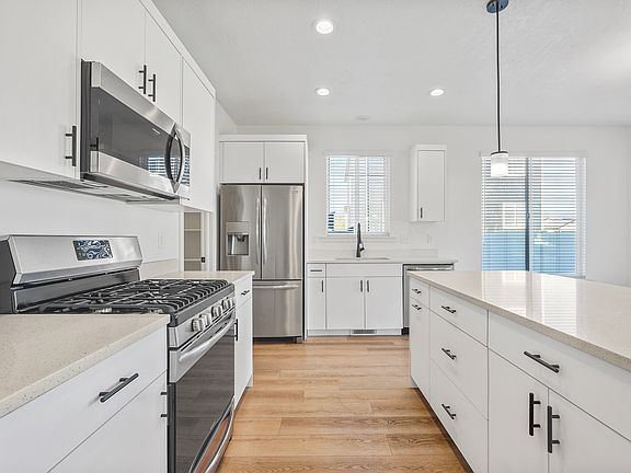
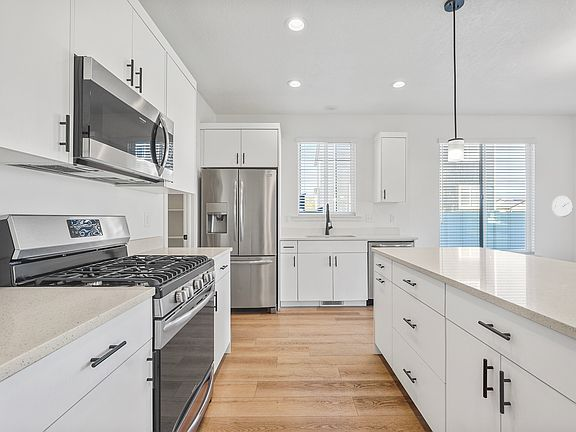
+ wall clock [551,195,574,218]
